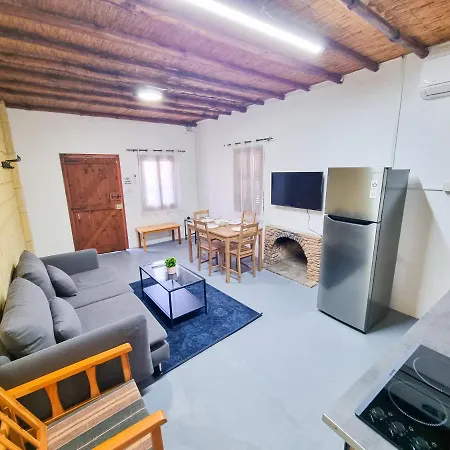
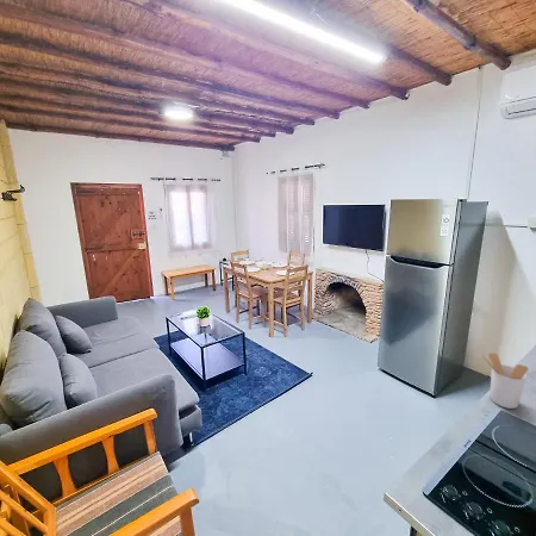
+ utensil holder [480,351,530,410]
